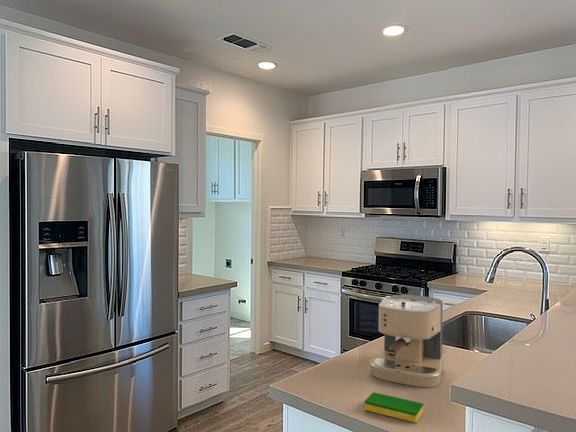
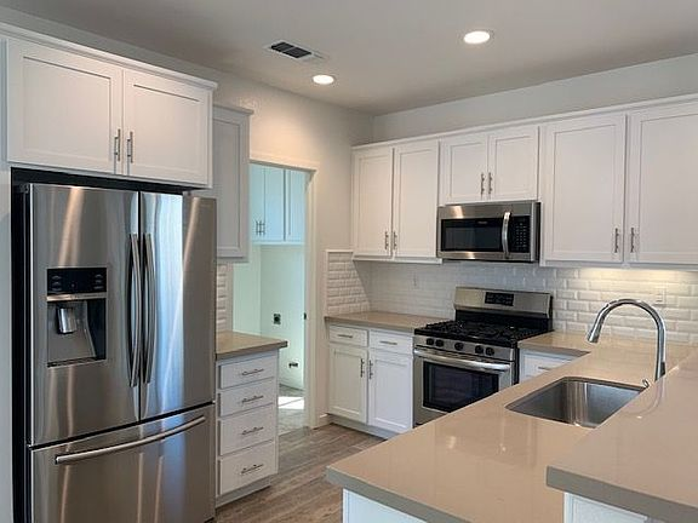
- coffee maker [368,294,445,388]
- dish sponge [363,391,424,423]
